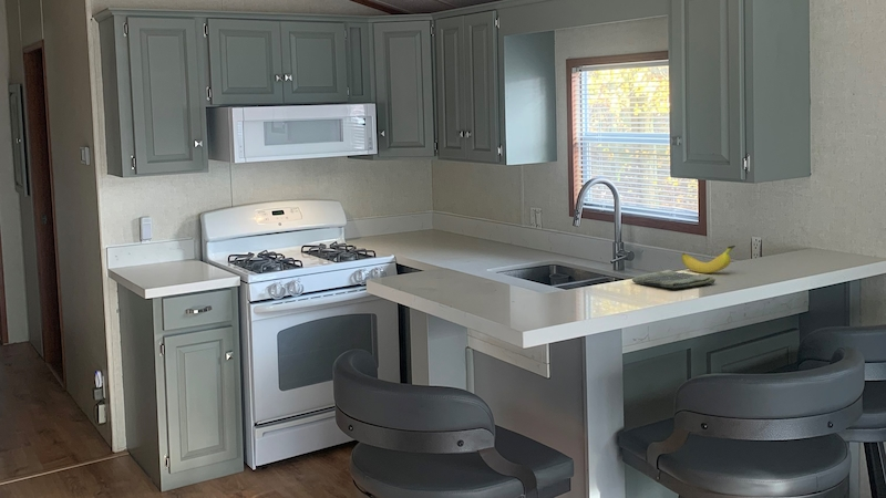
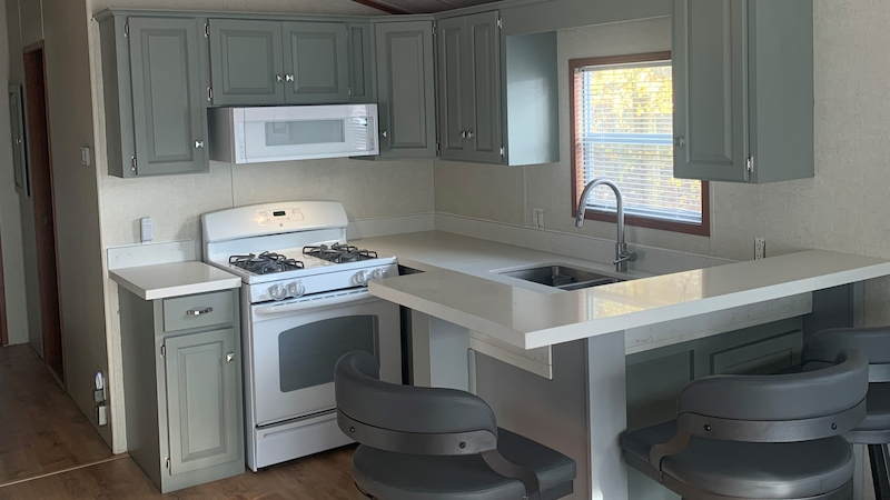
- banana [681,245,736,274]
- dish towel [631,269,717,289]
